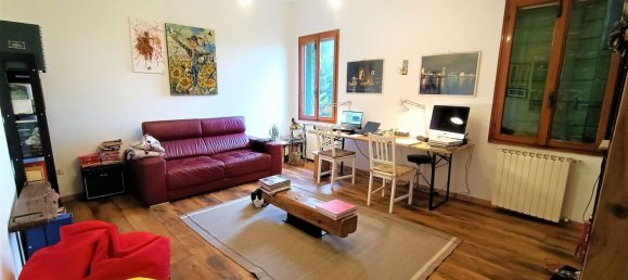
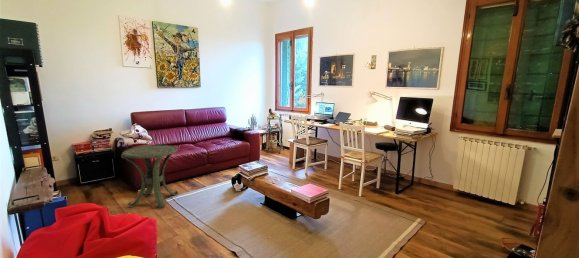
+ side table [120,144,179,209]
